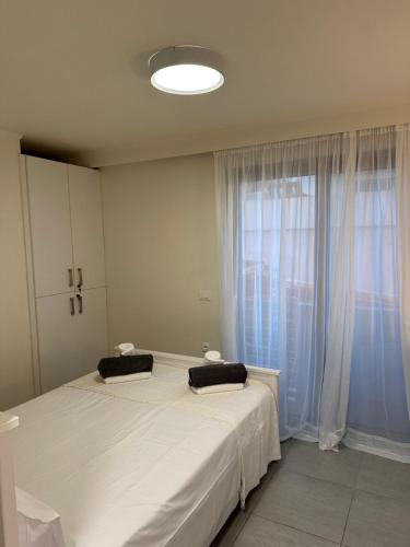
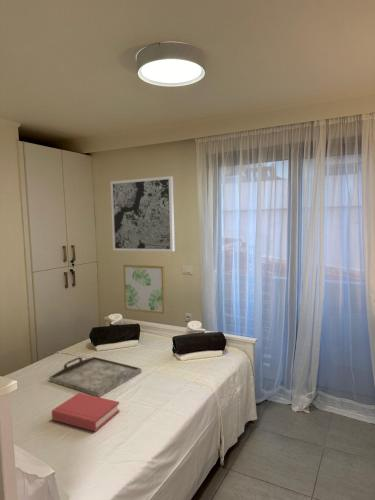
+ serving tray [48,356,142,397]
+ wall art [122,264,167,315]
+ hardback book [51,392,121,433]
+ wall art [110,175,176,253]
